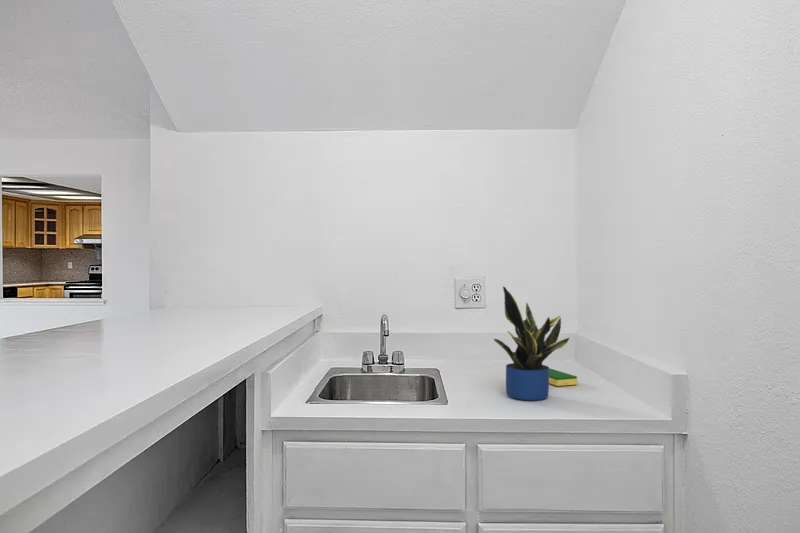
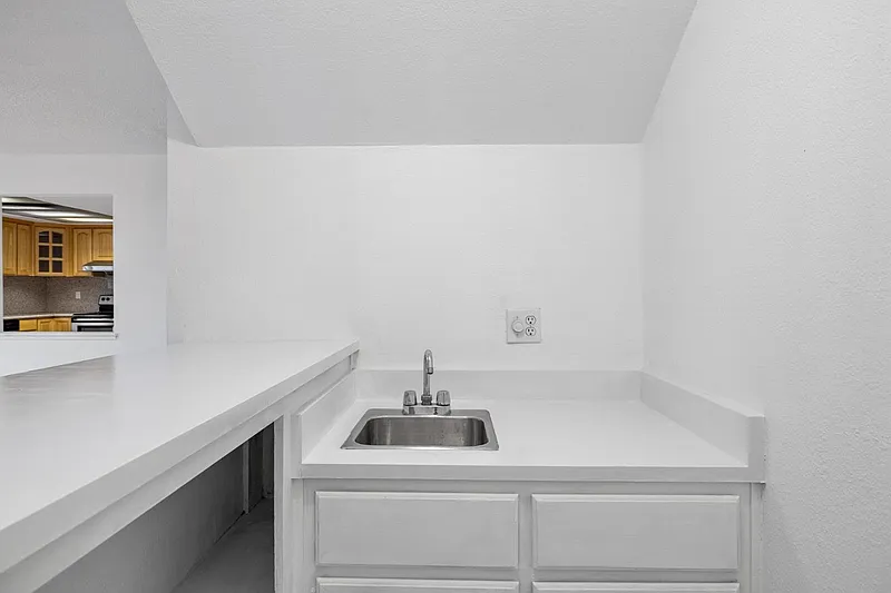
- potted plant [493,286,570,401]
- dish sponge [549,367,578,387]
